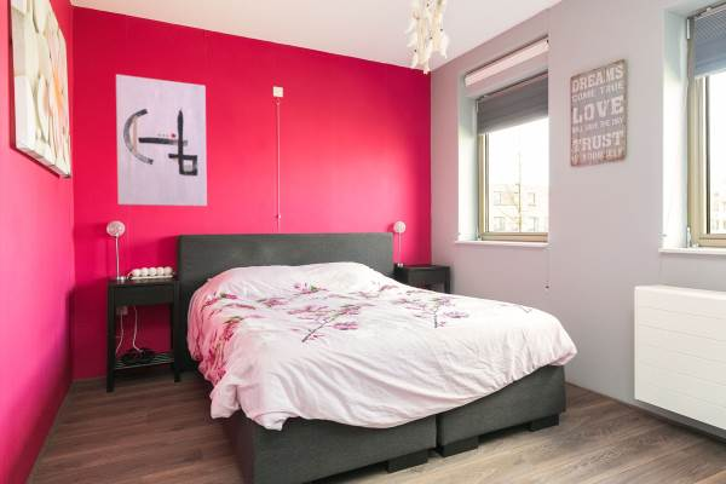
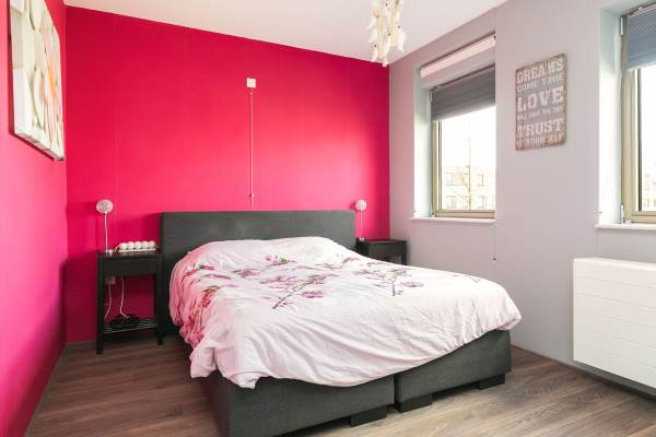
- wall art [115,74,208,207]
